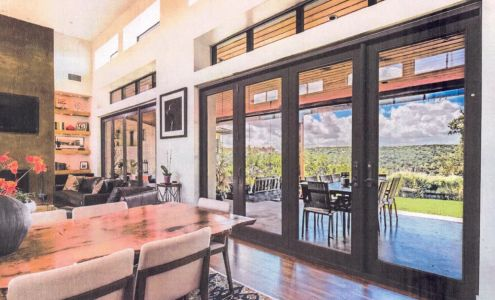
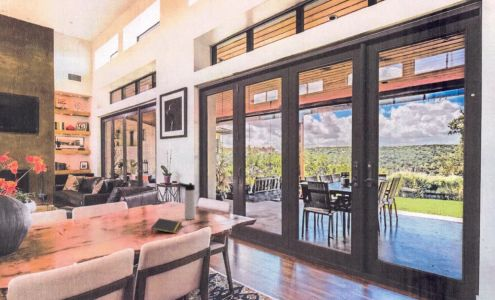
+ thermos bottle [178,182,196,221]
+ notepad [150,217,183,235]
